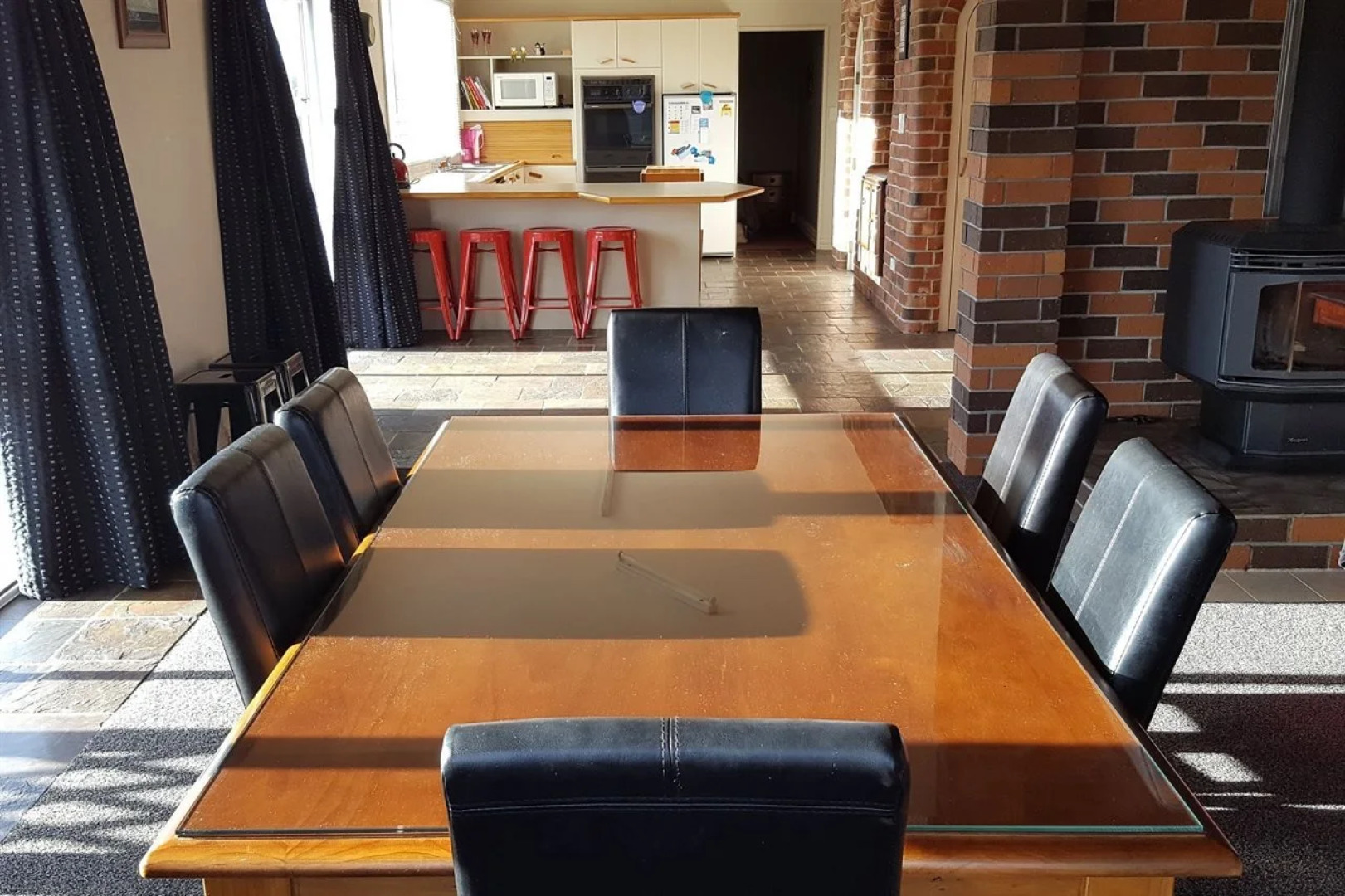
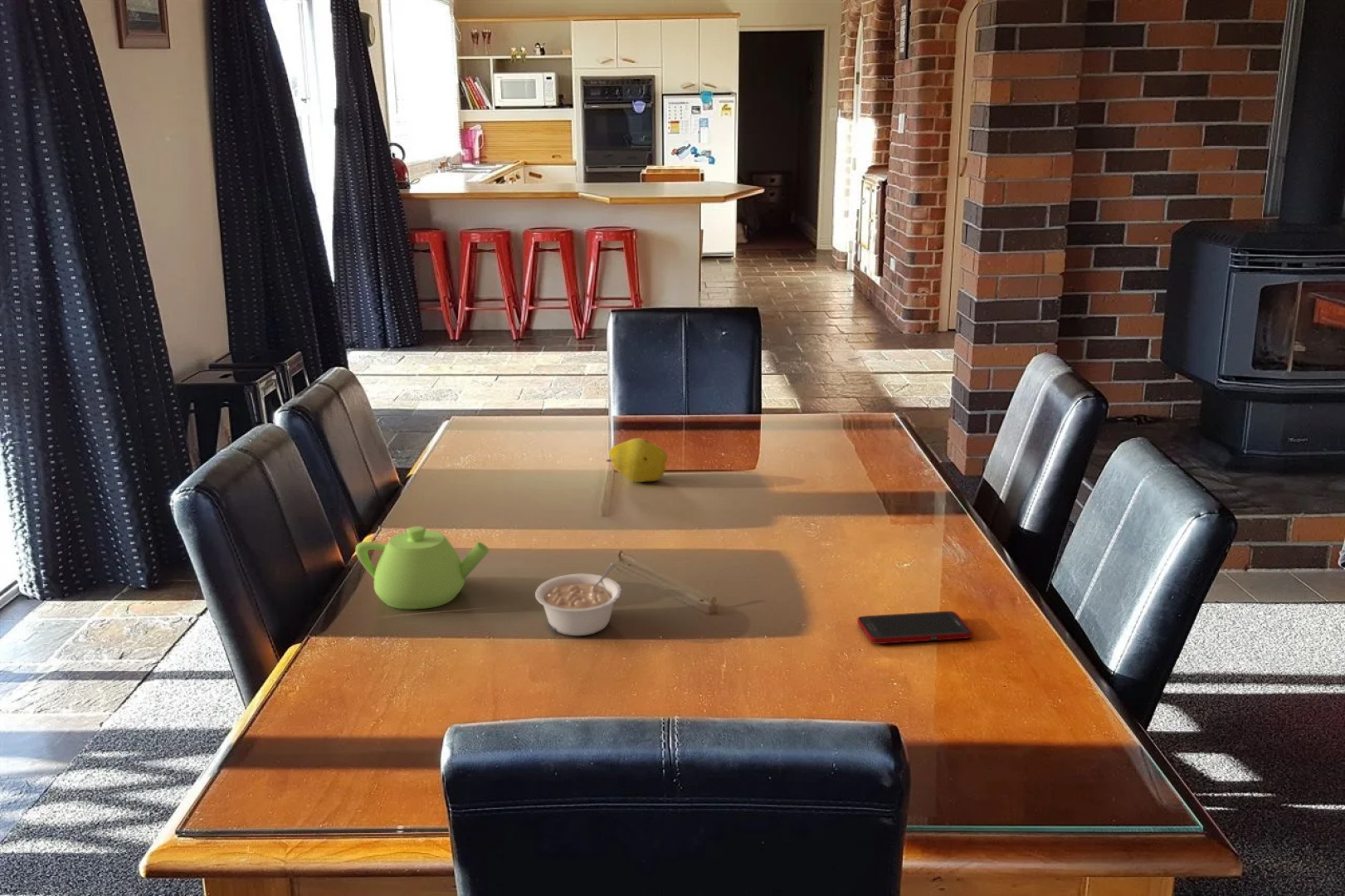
+ teapot [355,525,490,610]
+ fruit [606,437,668,483]
+ cell phone [856,611,973,645]
+ legume [534,562,622,636]
